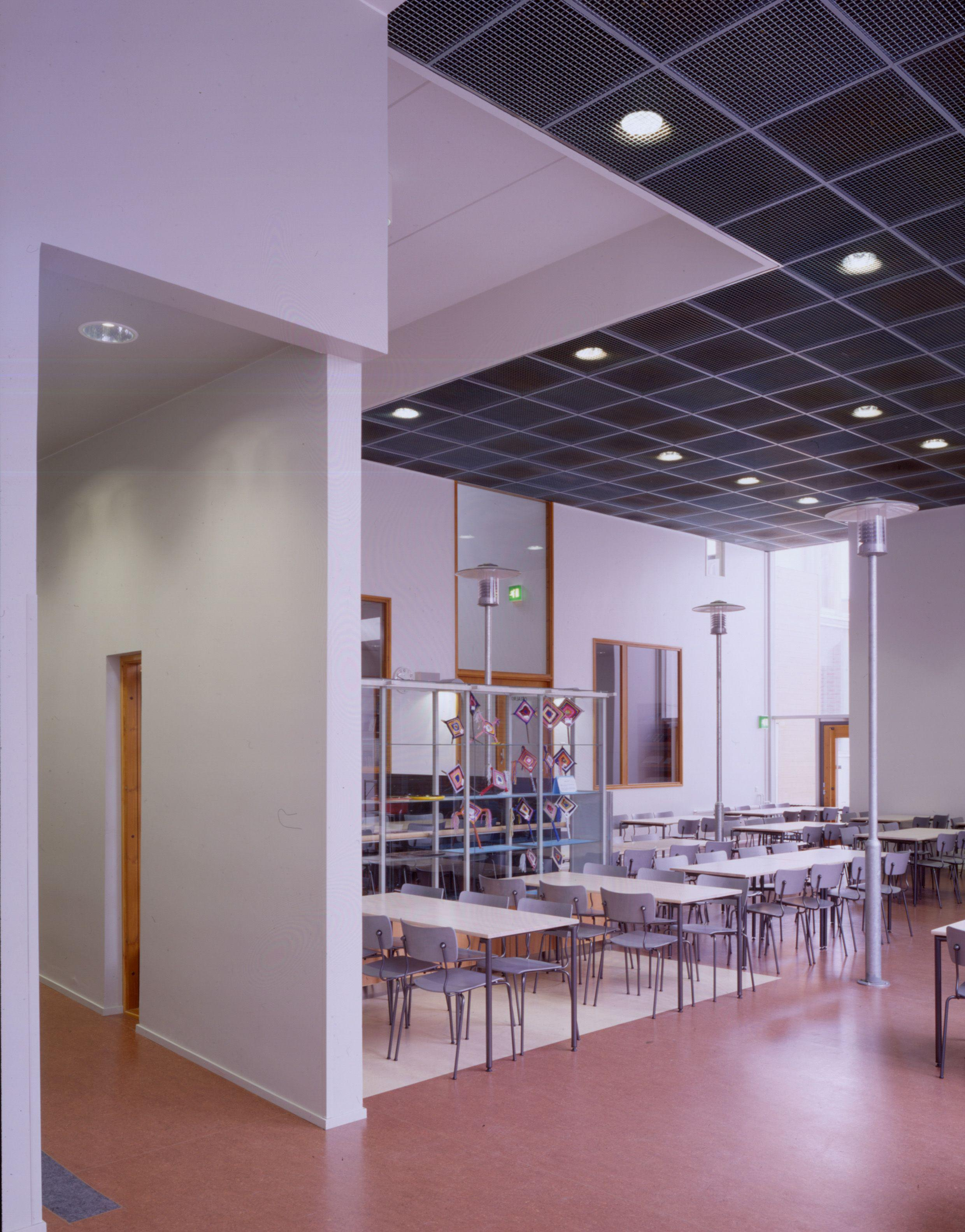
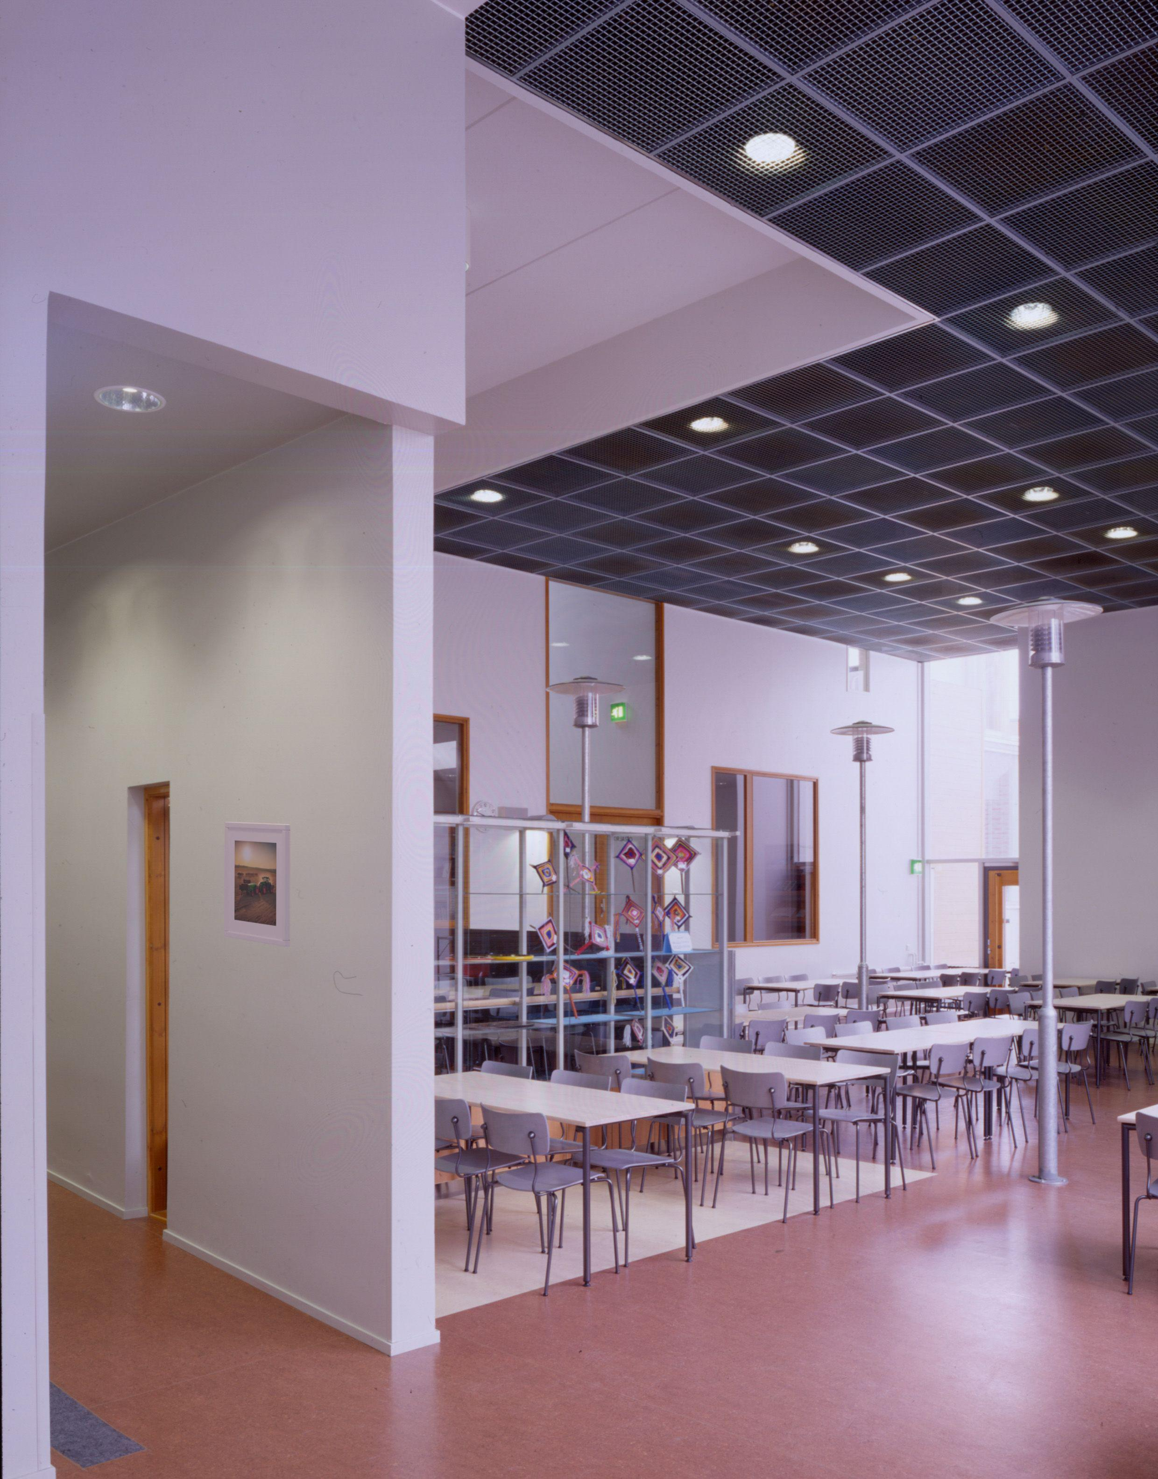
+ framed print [223,821,290,947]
